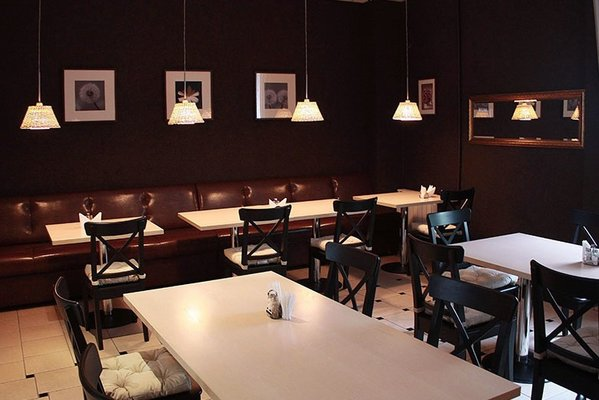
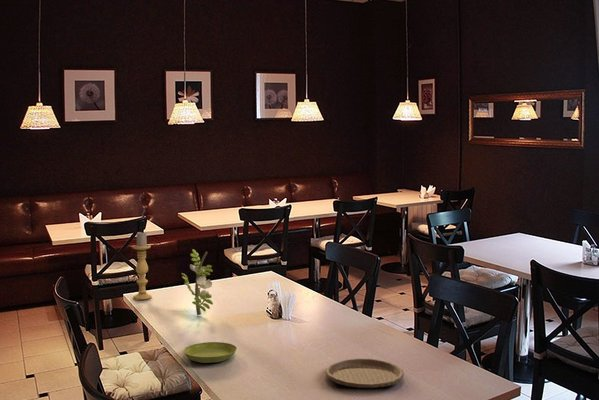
+ candle holder [132,230,153,301]
+ plate [325,357,405,389]
+ saucer [183,341,238,364]
+ flower [180,248,214,316]
